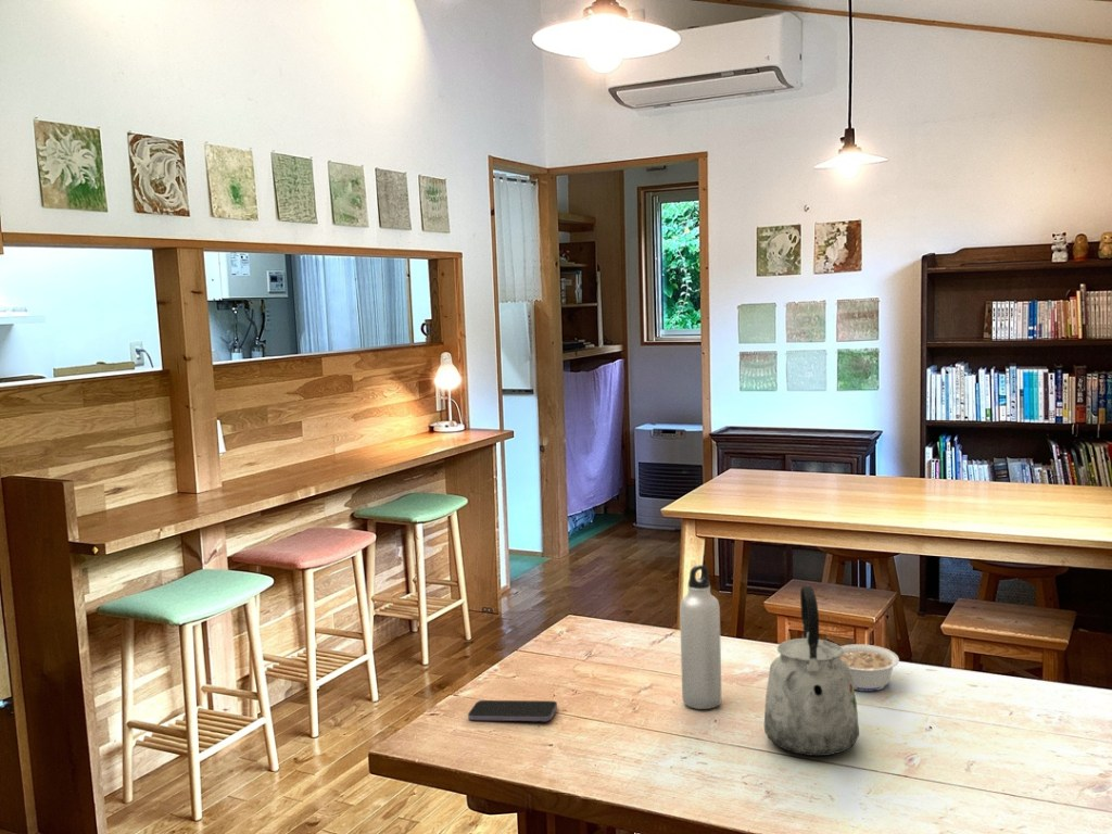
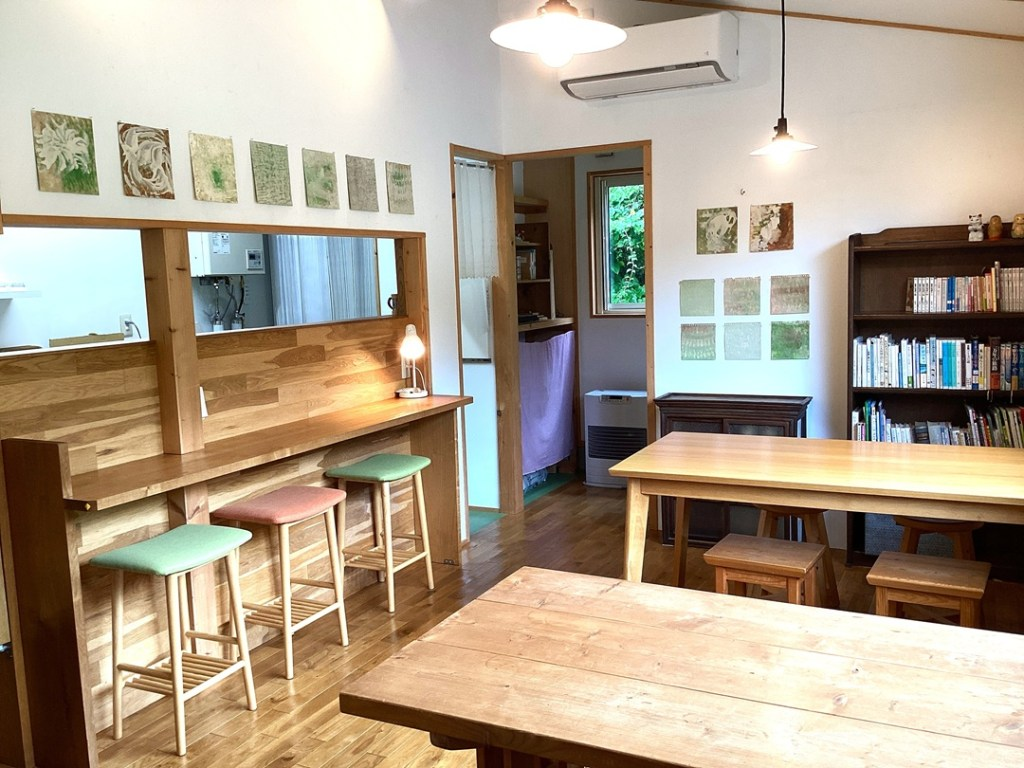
- kettle [763,585,860,757]
- water bottle [679,564,722,710]
- legume [839,643,900,692]
- smartphone [467,699,558,723]
